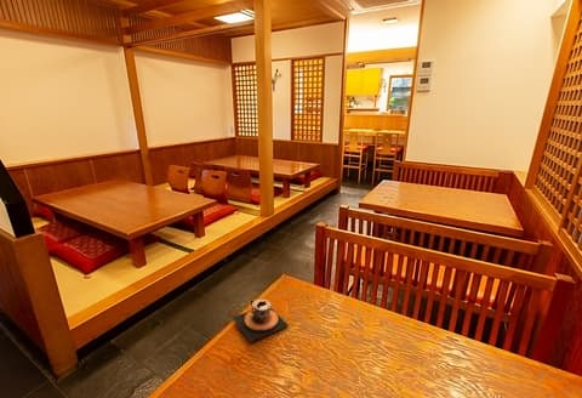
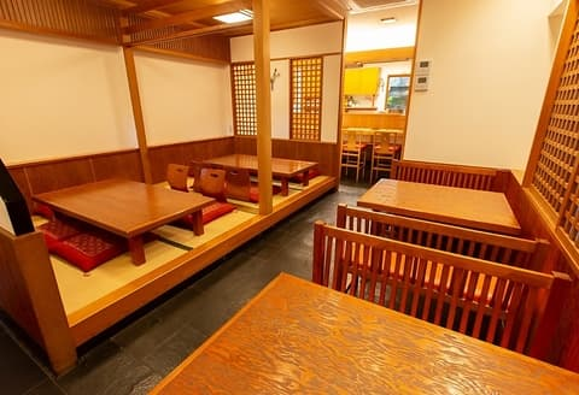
- teacup [232,298,290,343]
